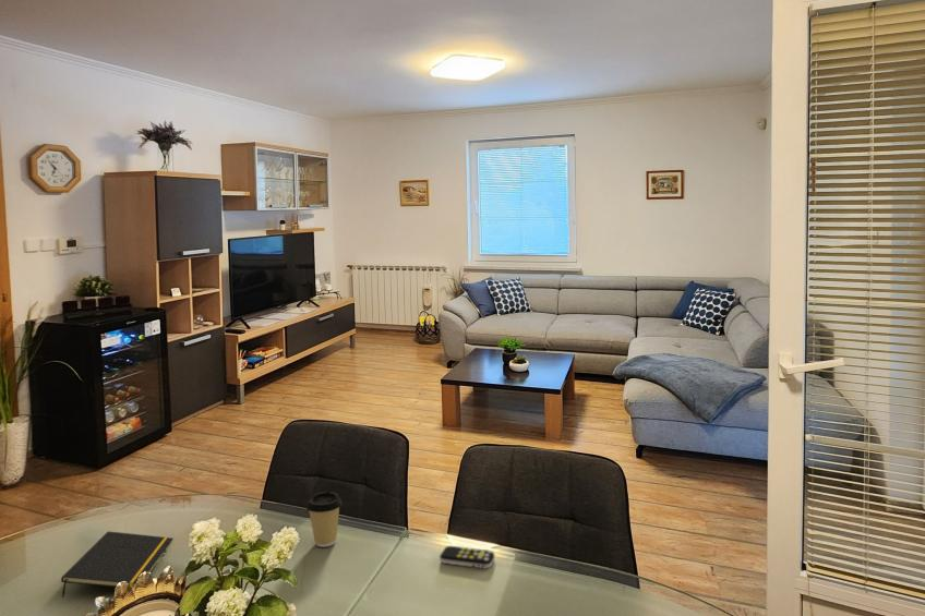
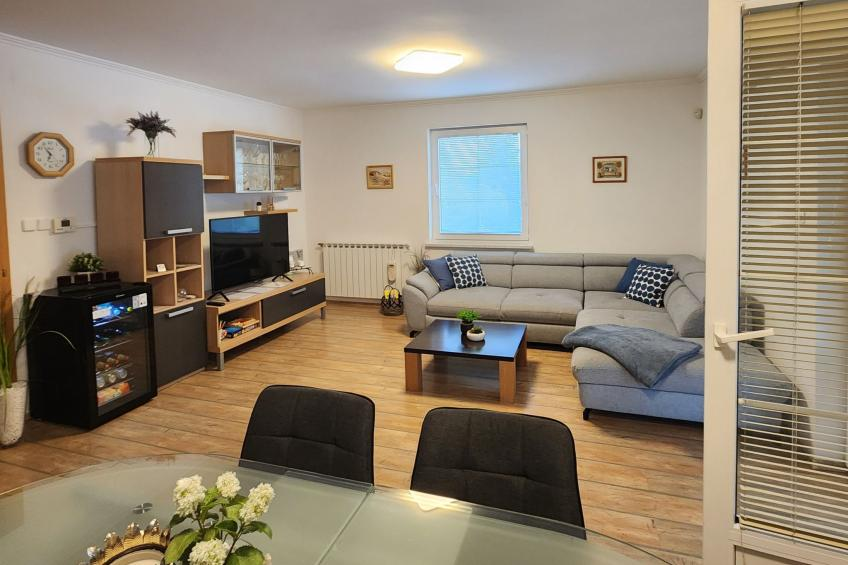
- notepad [60,530,173,599]
- remote control [439,545,496,569]
- coffee cup [305,491,344,548]
